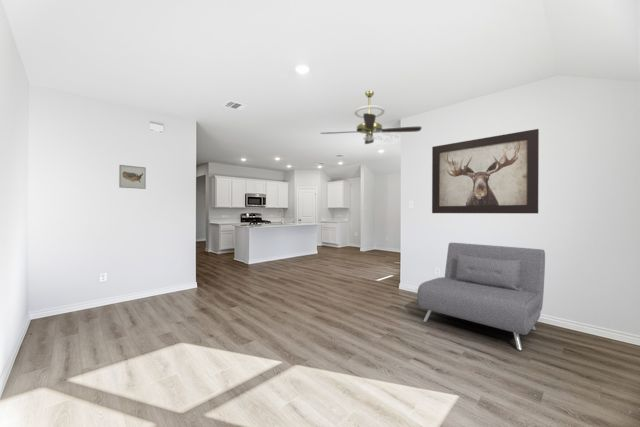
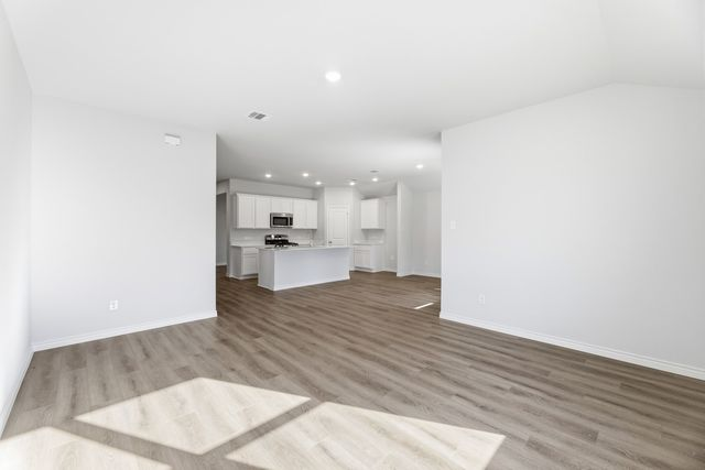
- wall art [431,128,540,214]
- wall art [118,164,147,190]
- sofa [416,242,546,351]
- ceiling fan [319,90,423,145]
